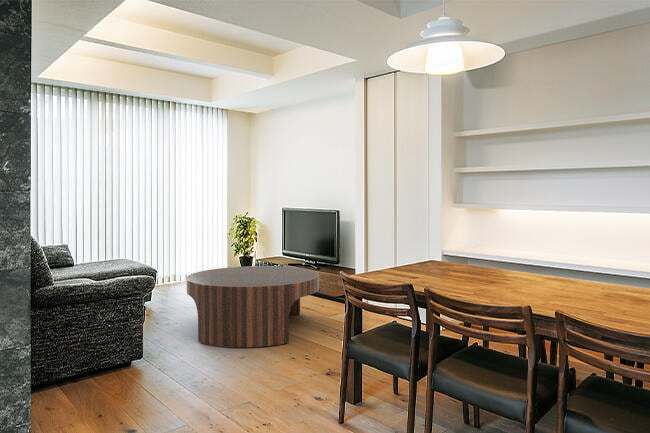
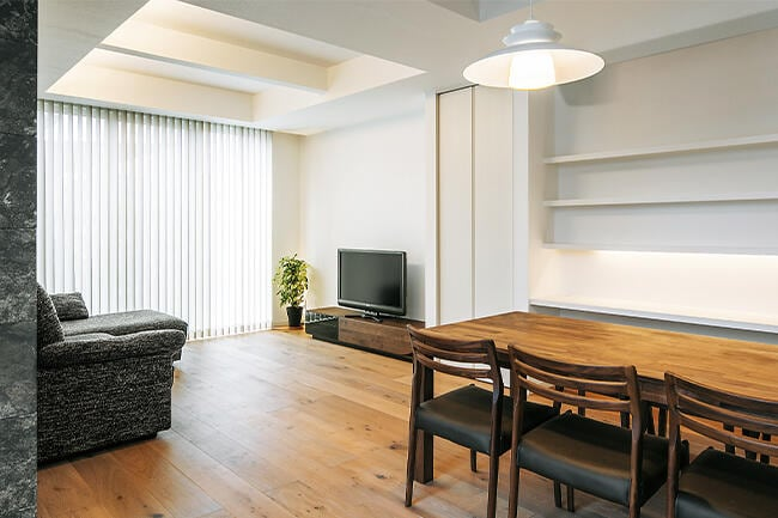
- coffee table [186,265,320,348]
